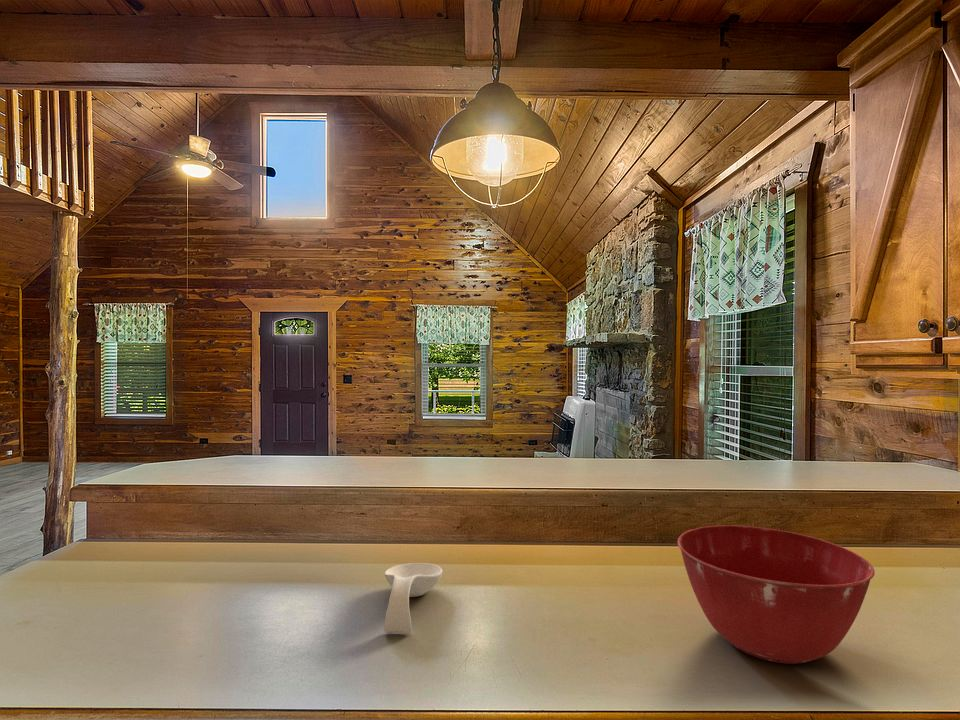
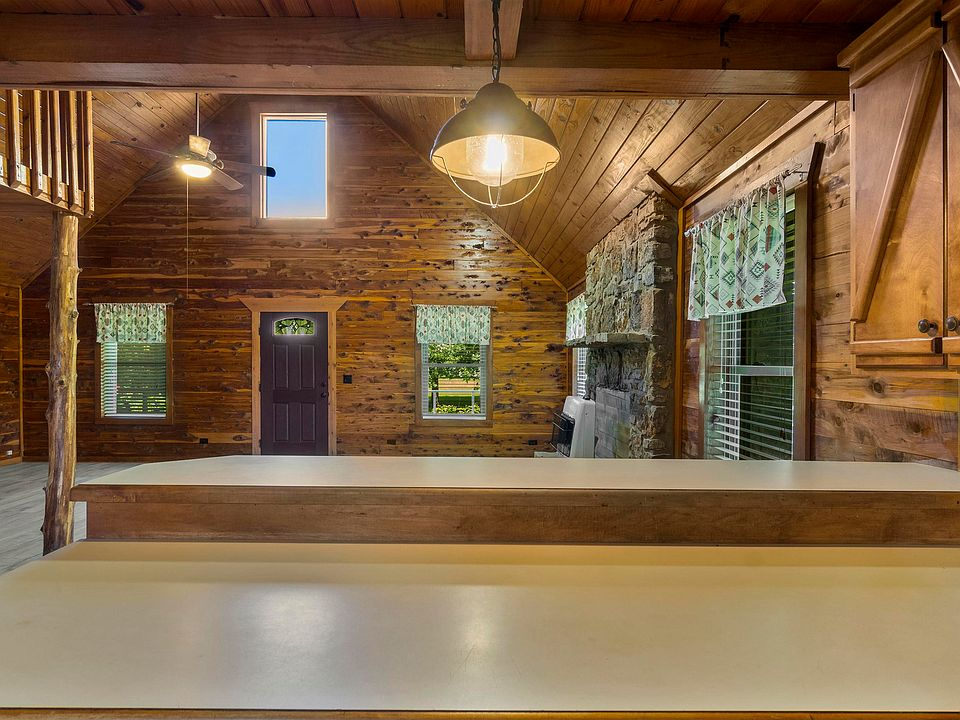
- mixing bowl [677,524,876,665]
- spoon rest [383,562,443,634]
